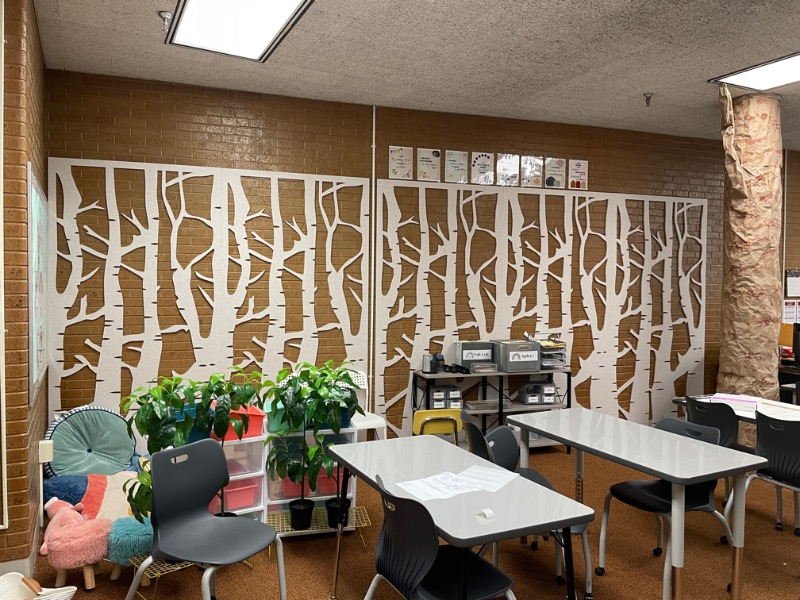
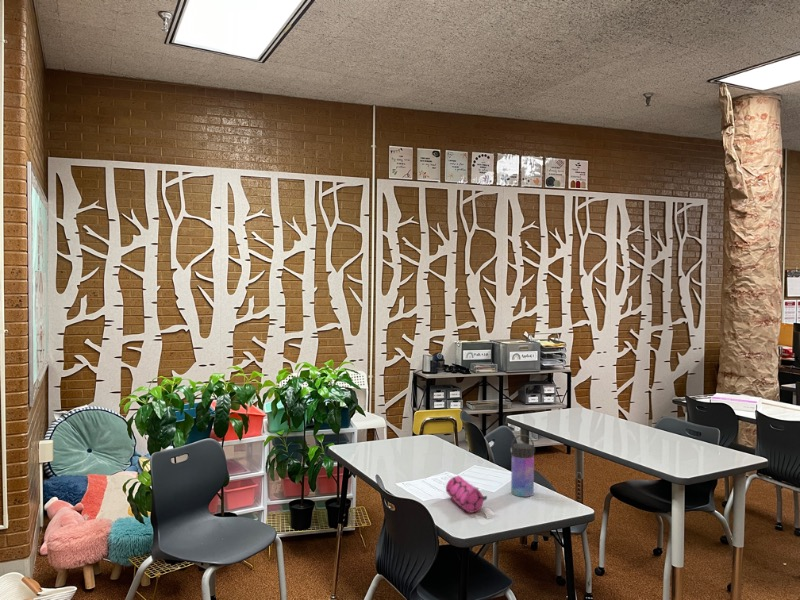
+ pencil case [445,475,488,514]
+ water bottle [510,434,536,498]
